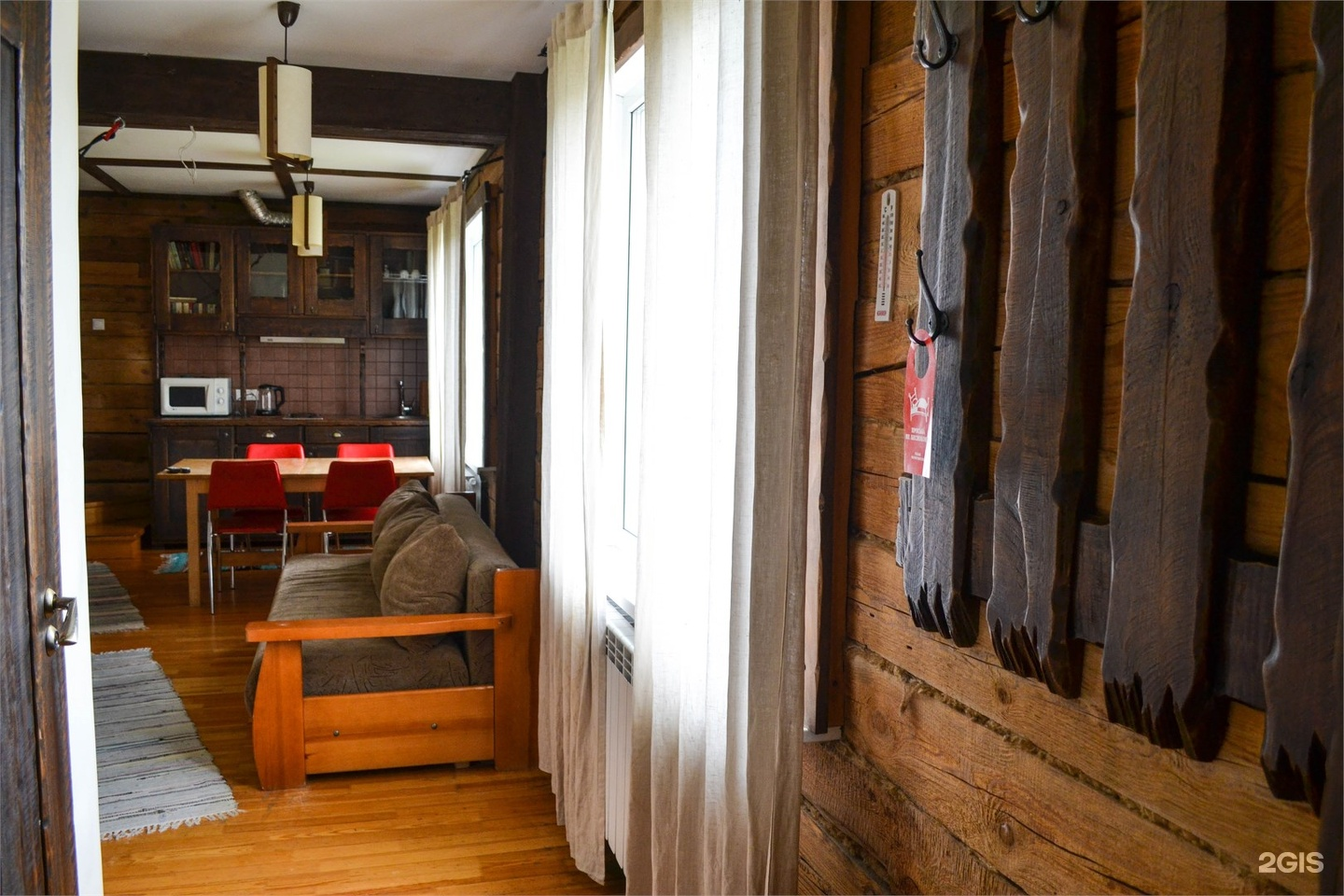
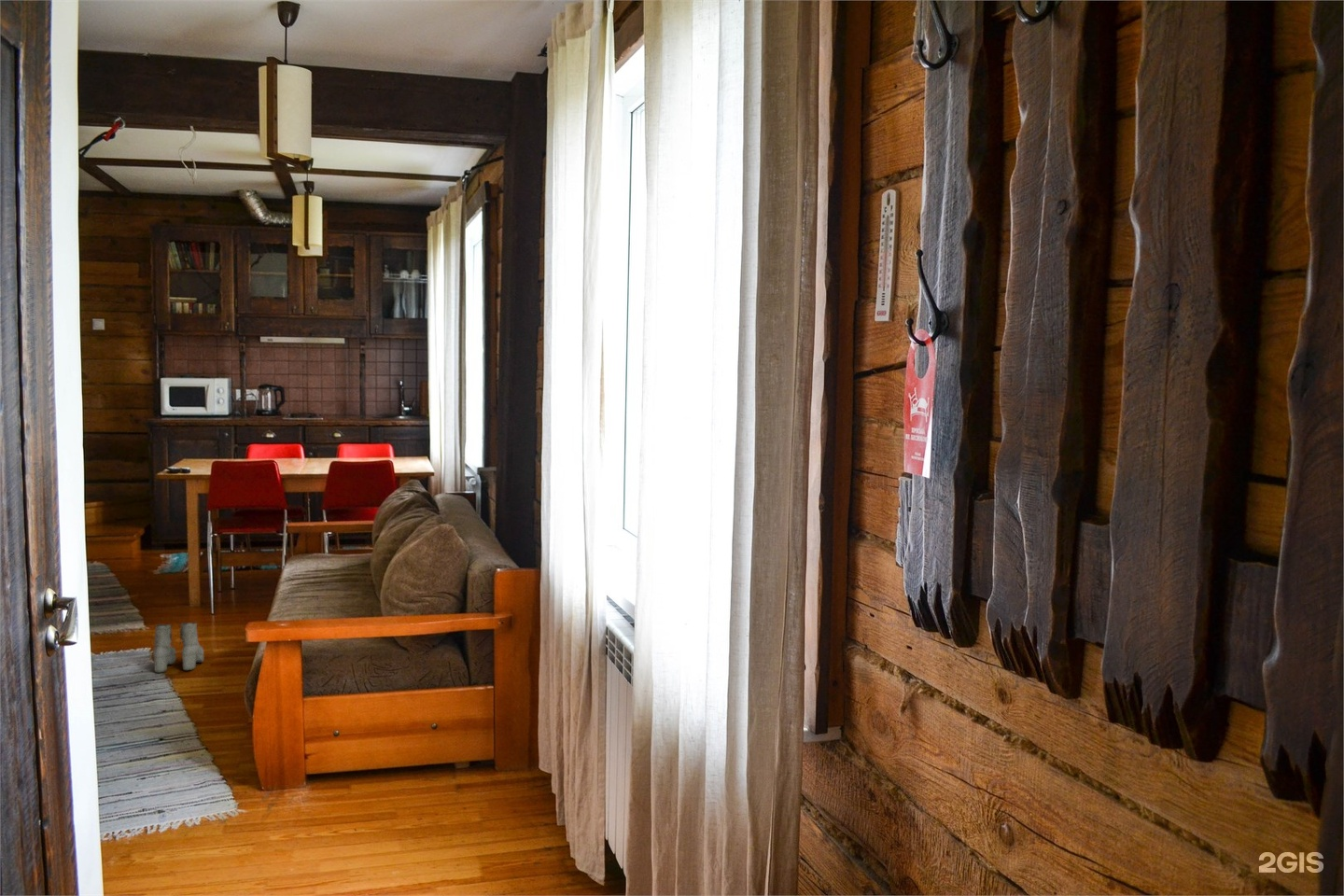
+ boots [152,622,204,674]
